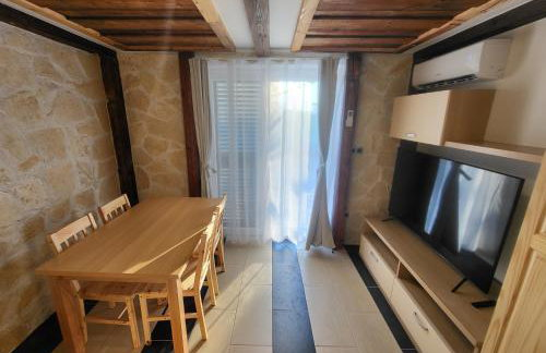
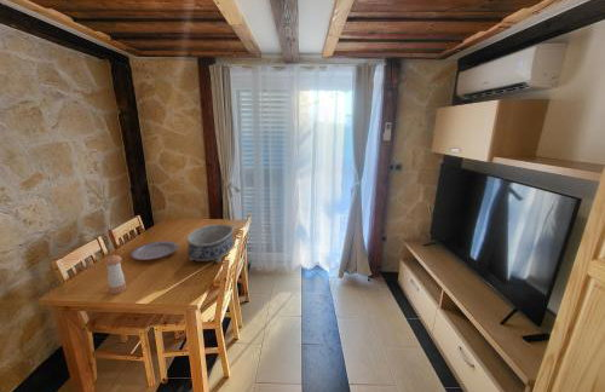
+ plate [129,240,179,261]
+ pepper shaker [103,254,127,295]
+ decorative bowl [185,223,235,264]
